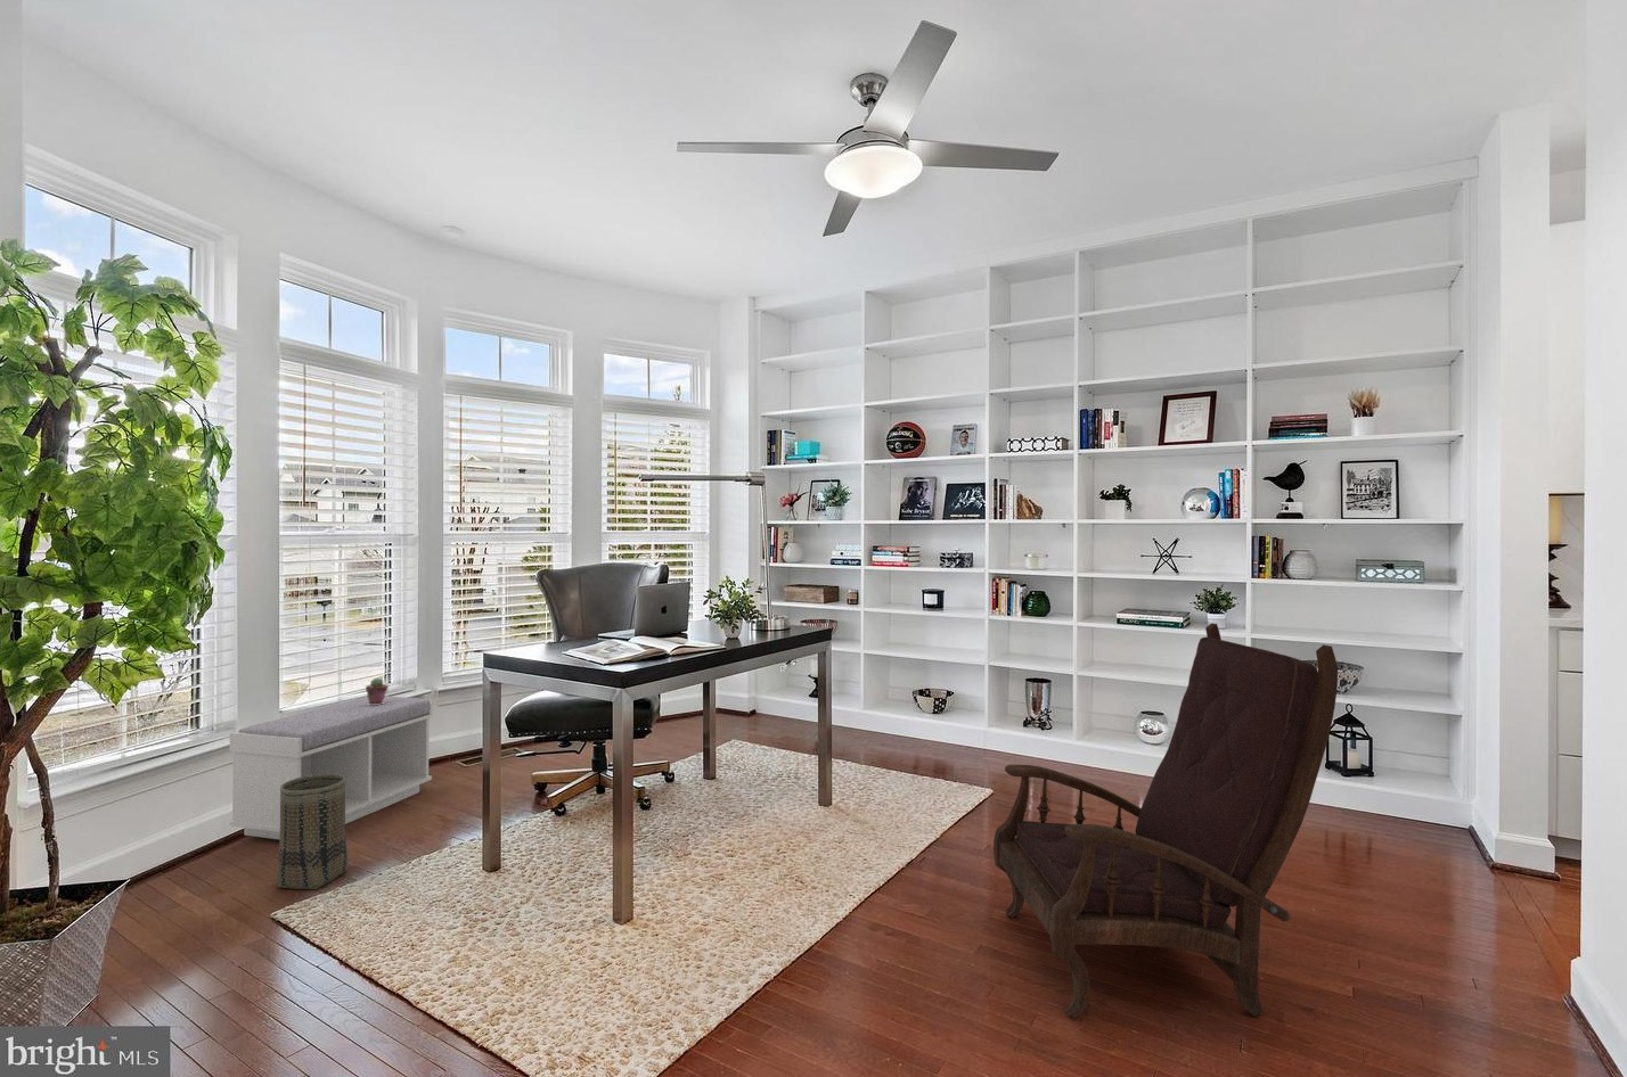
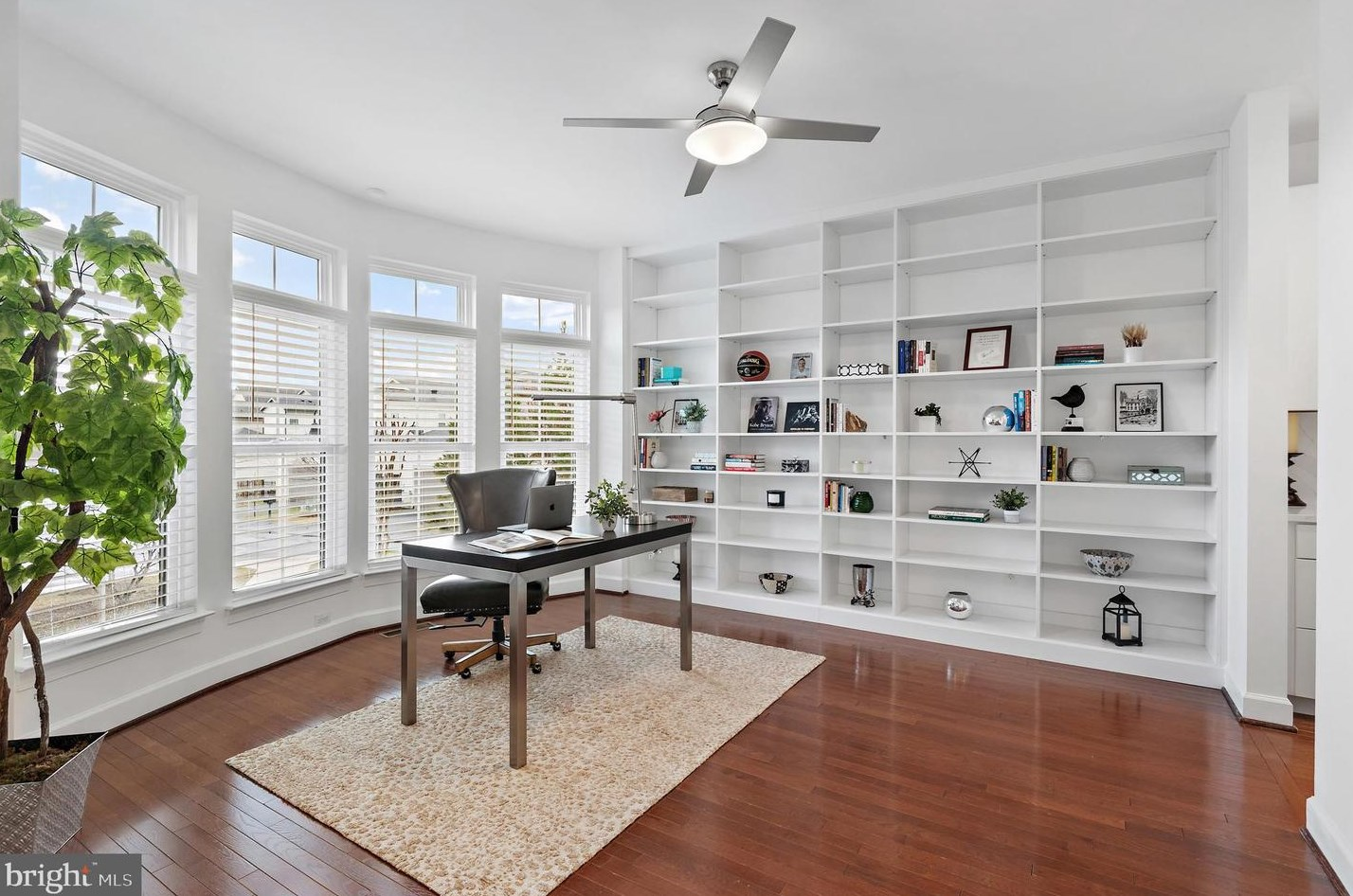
- bench [227,695,433,840]
- potted succulent [364,678,390,704]
- armchair [992,621,1338,1019]
- basket [274,774,349,891]
